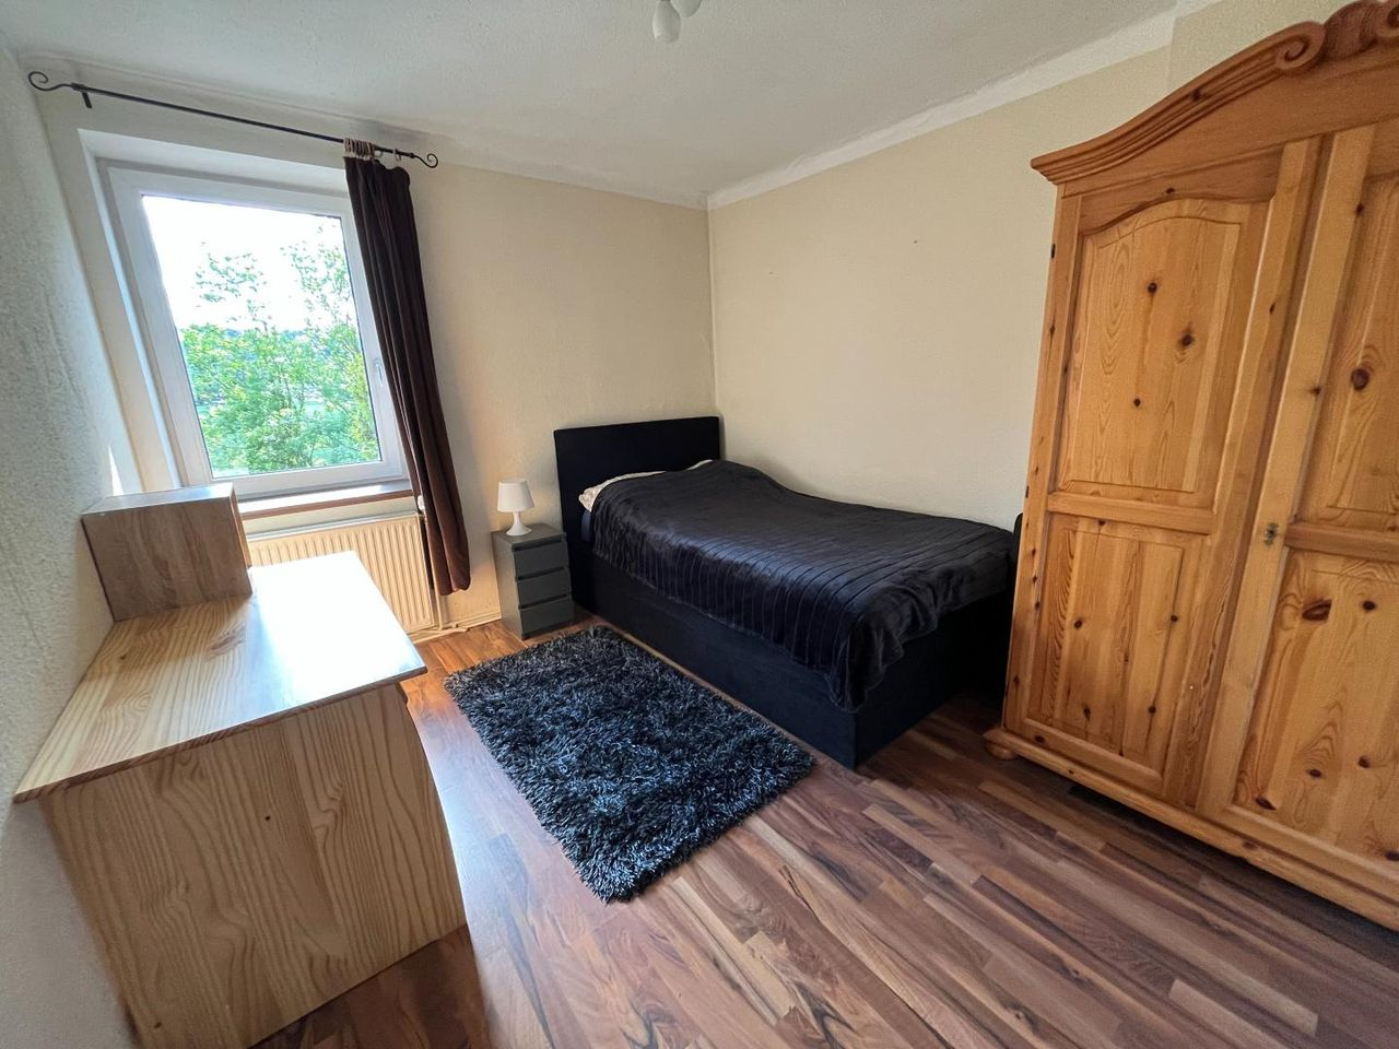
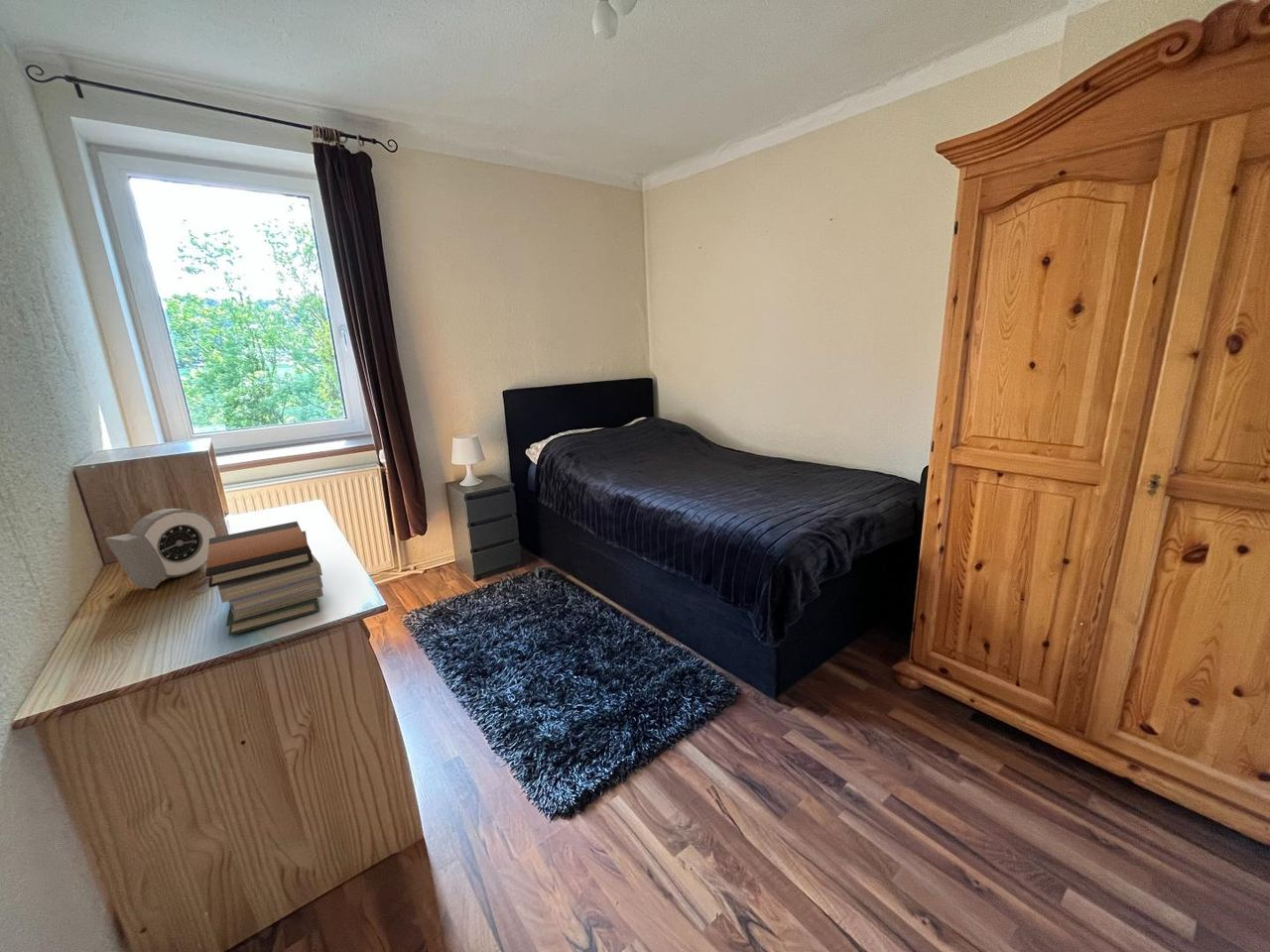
+ alarm clock [104,508,217,590]
+ book stack [205,521,324,637]
